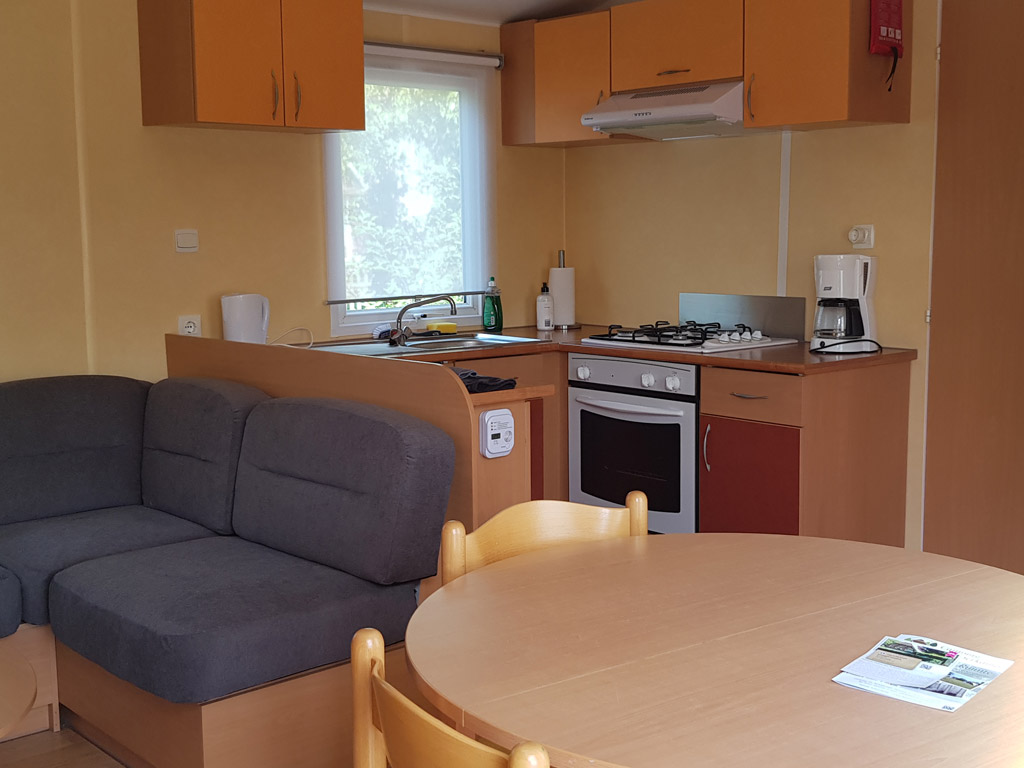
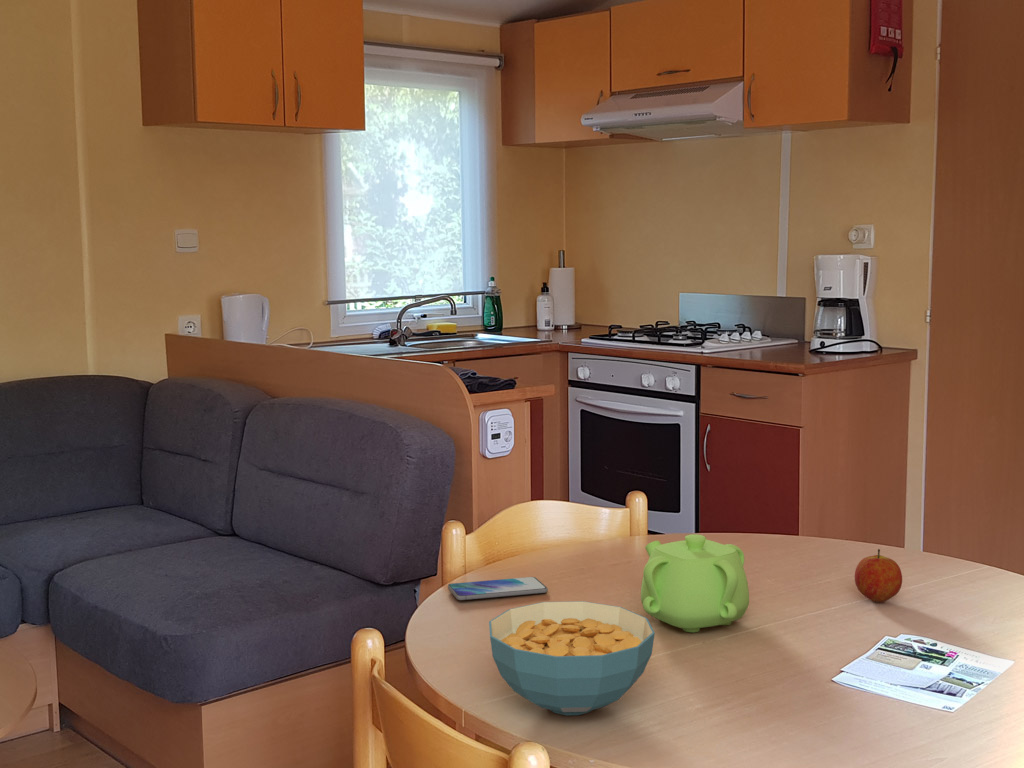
+ fruit [854,548,903,603]
+ cereal bowl [488,600,656,716]
+ teapot [640,533,750,633]
+ smartphone [447,576,549,601]
